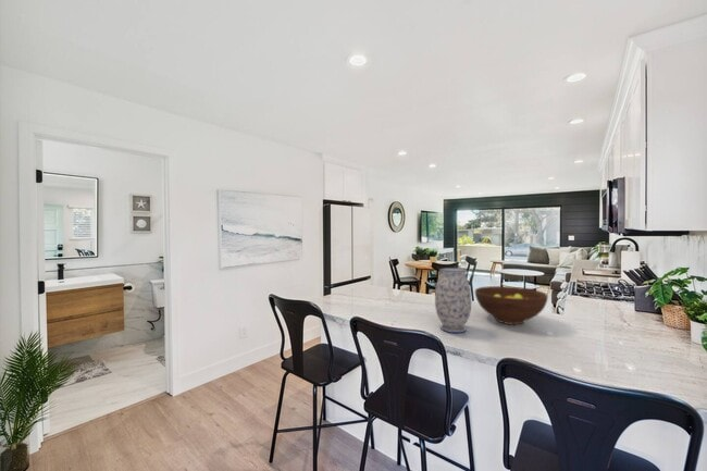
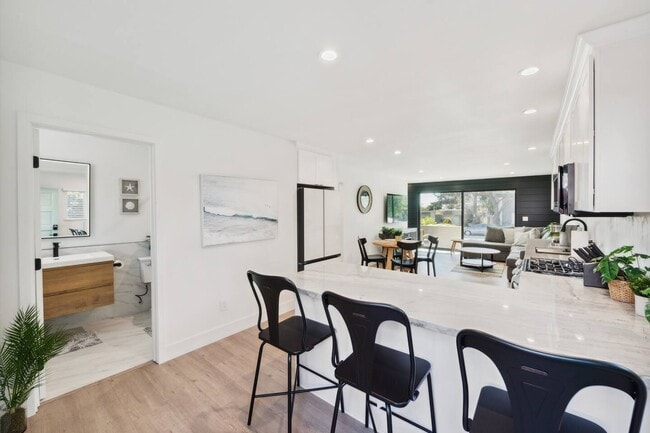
- vase [434,267,472,334]
- fruit bowl [474,285,549,325]
